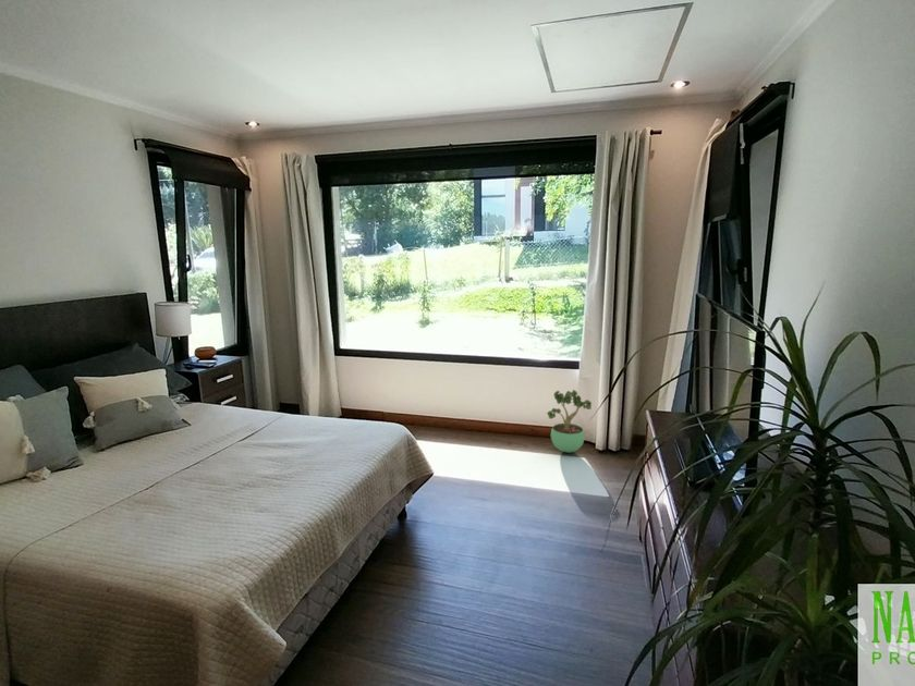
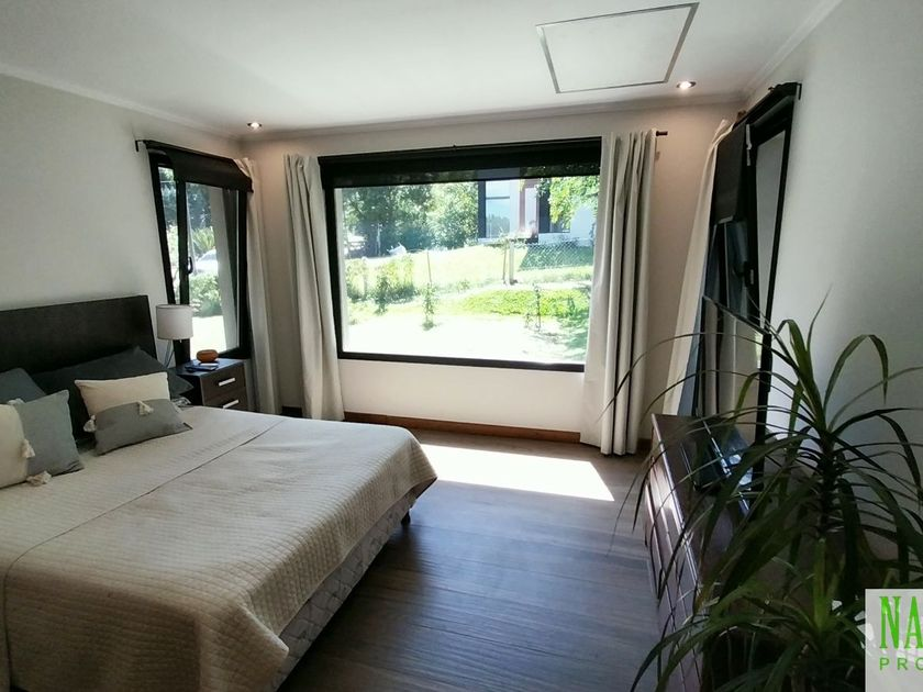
- potted plant [546,389,593,453]
